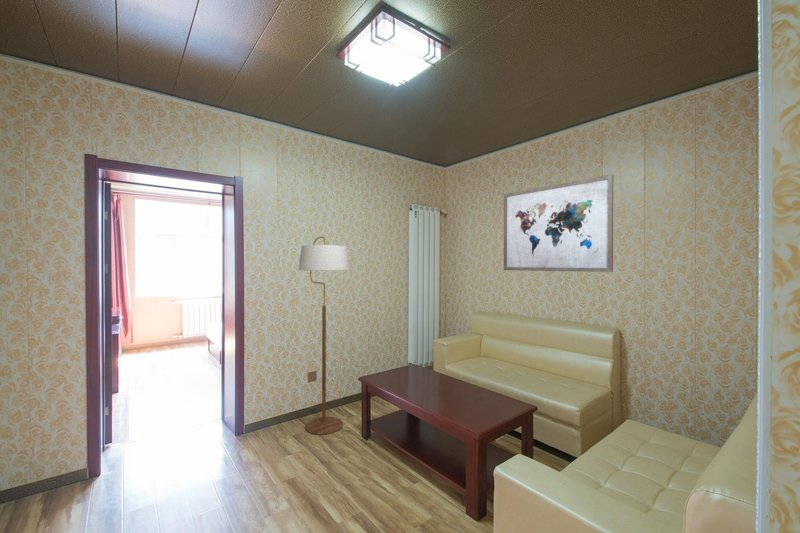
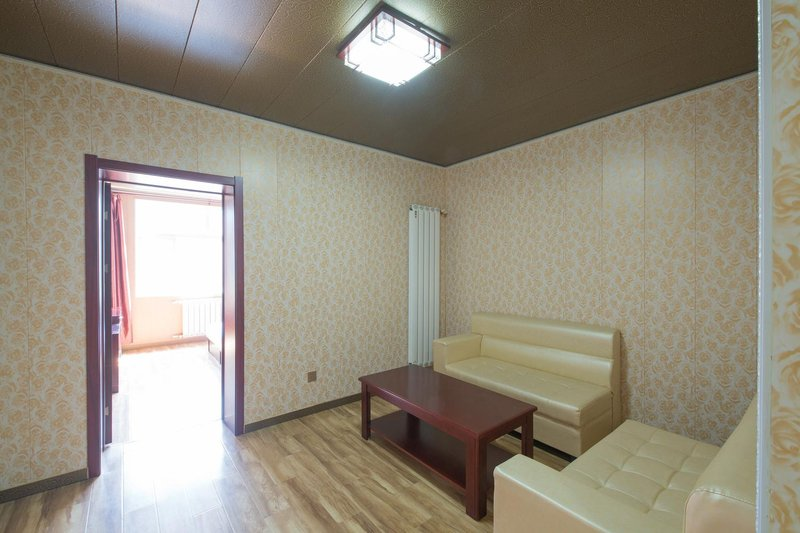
- wall art [503,173,614,273]
- floor lamp [298,235,350,436]
